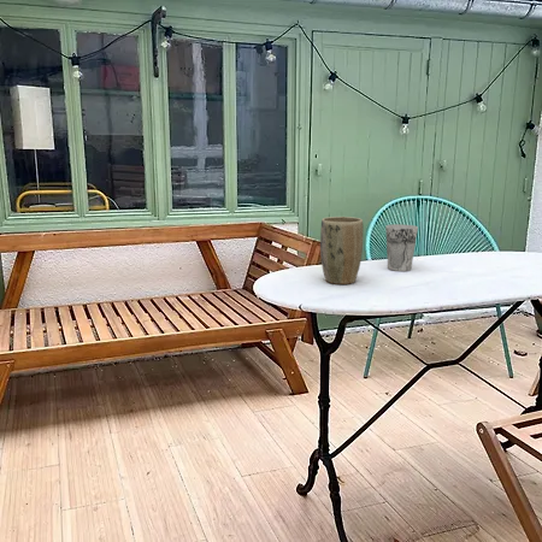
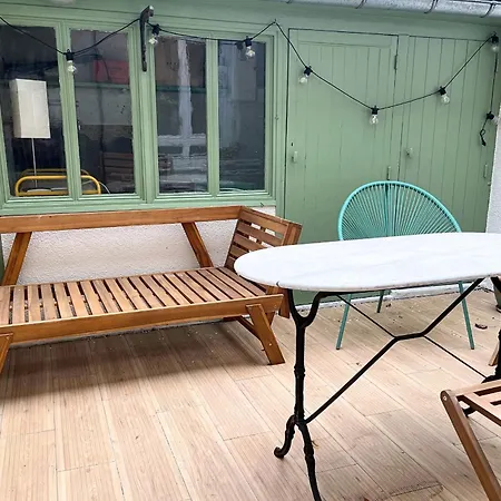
- plant pot [319,216,365,285]
- cup [384,223,419,272]
